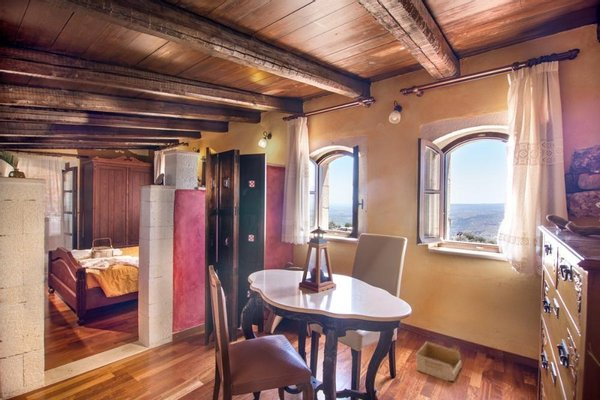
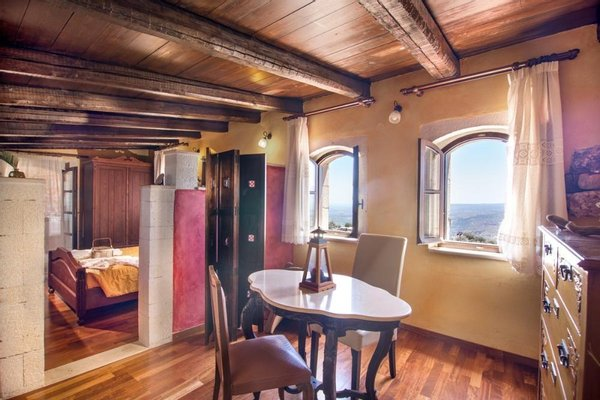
- storage bin [414,341,463,382]
